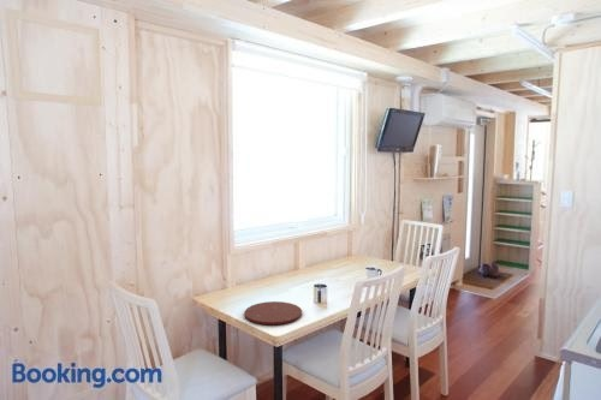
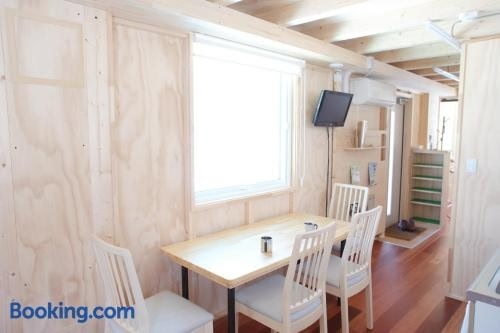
- plate [244,300,303,326]
